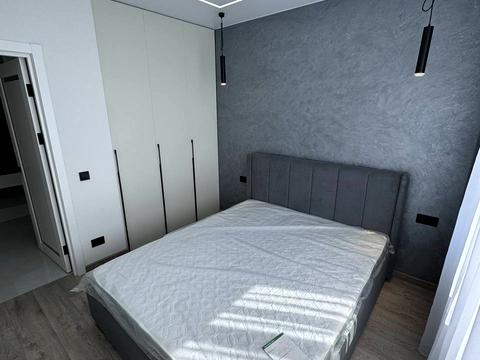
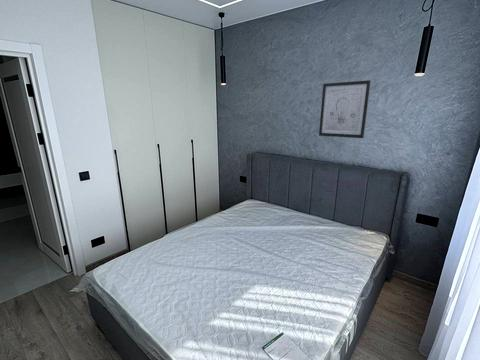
+ wall art [318,79,372,139]
